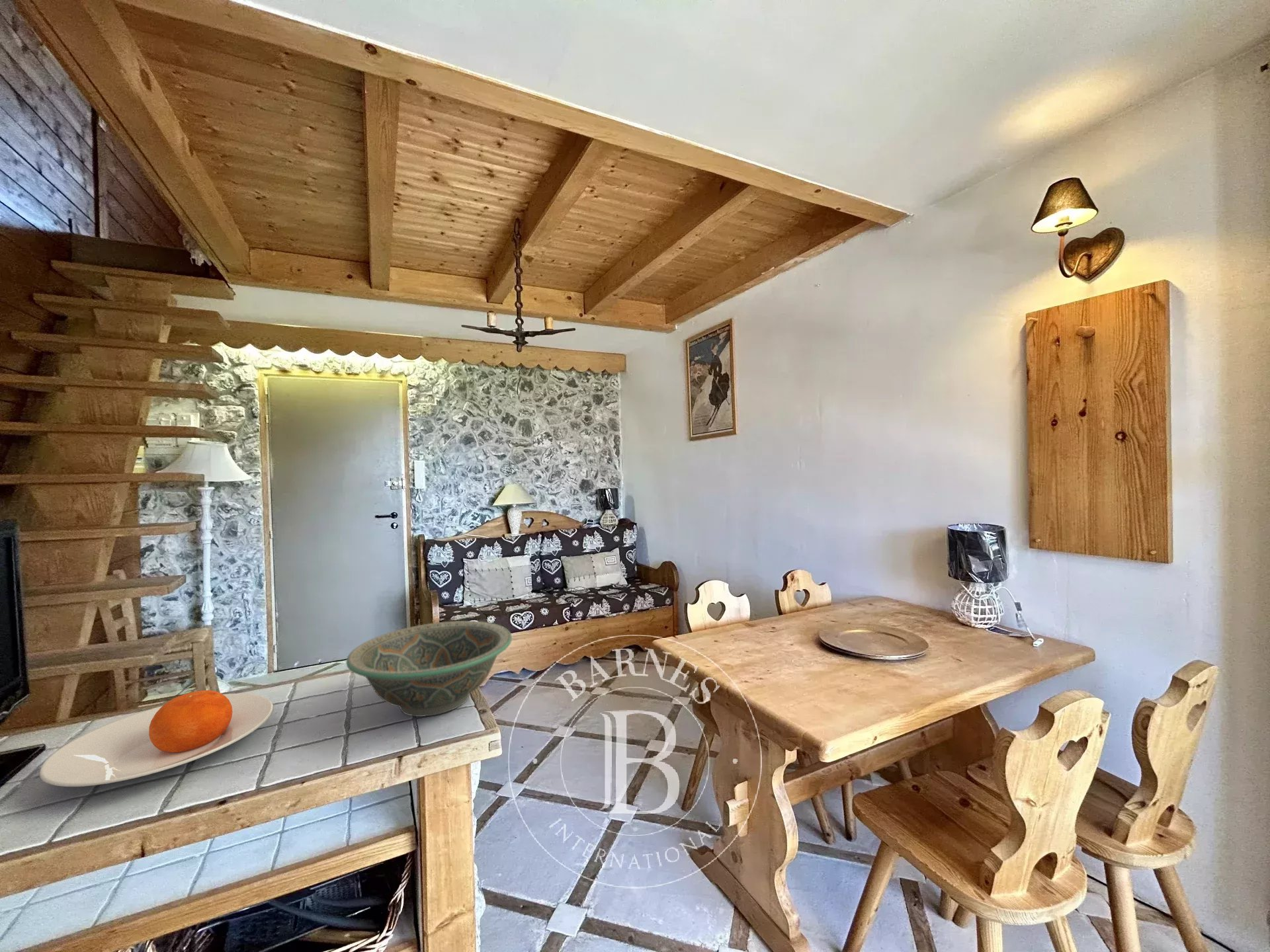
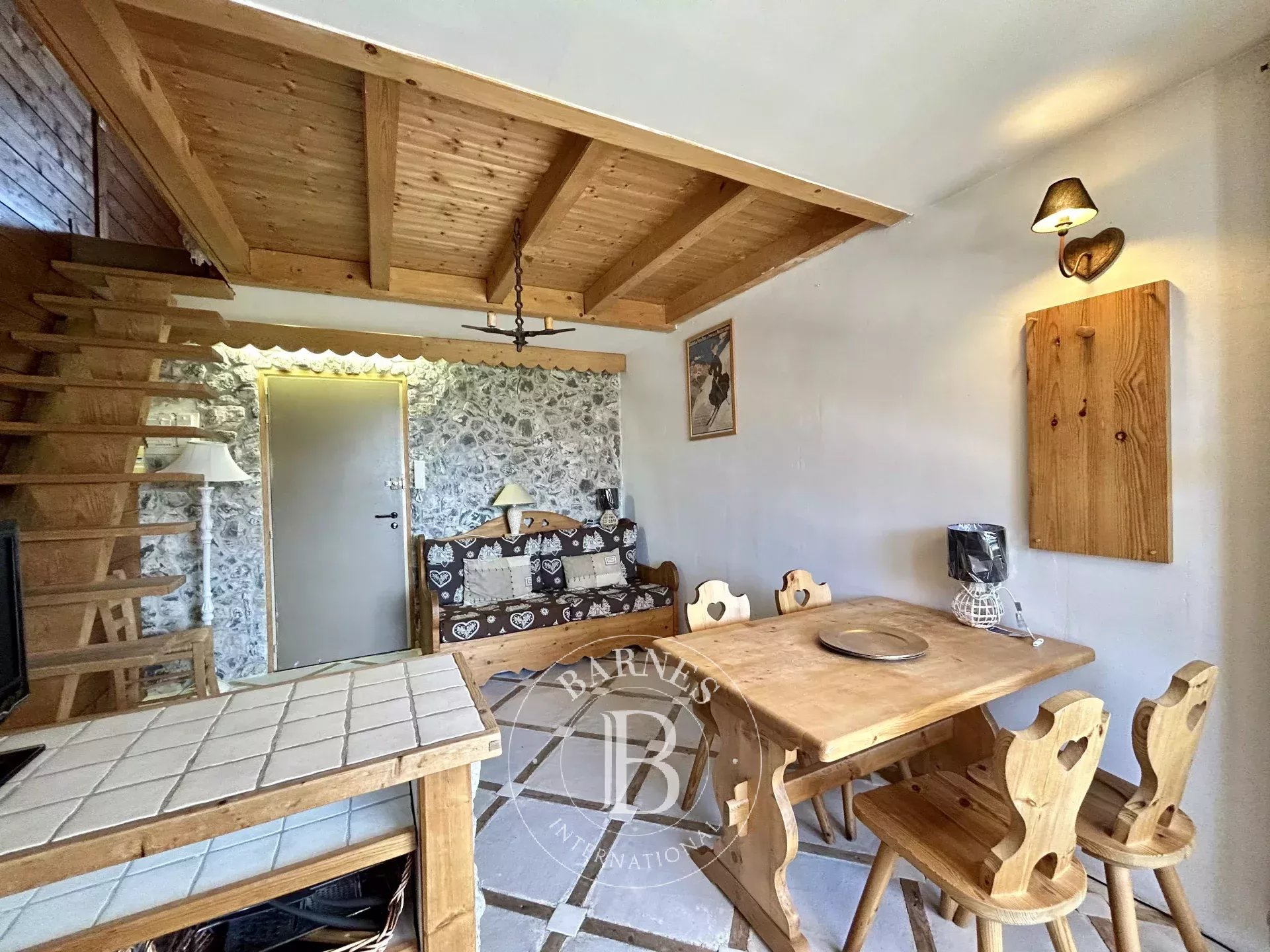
- decorative bowl [345,620,513,717]
- plate [39,690,275,787]
